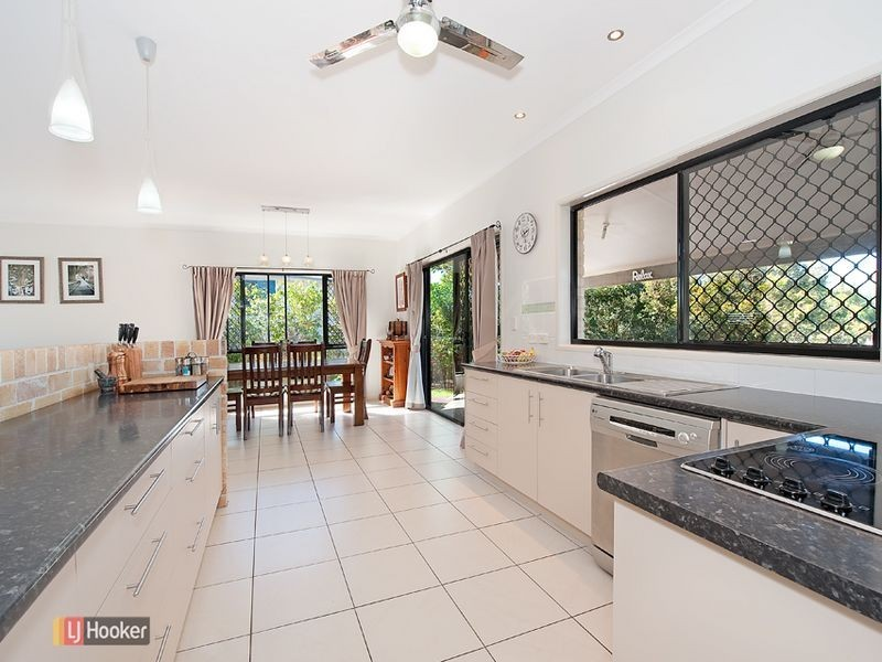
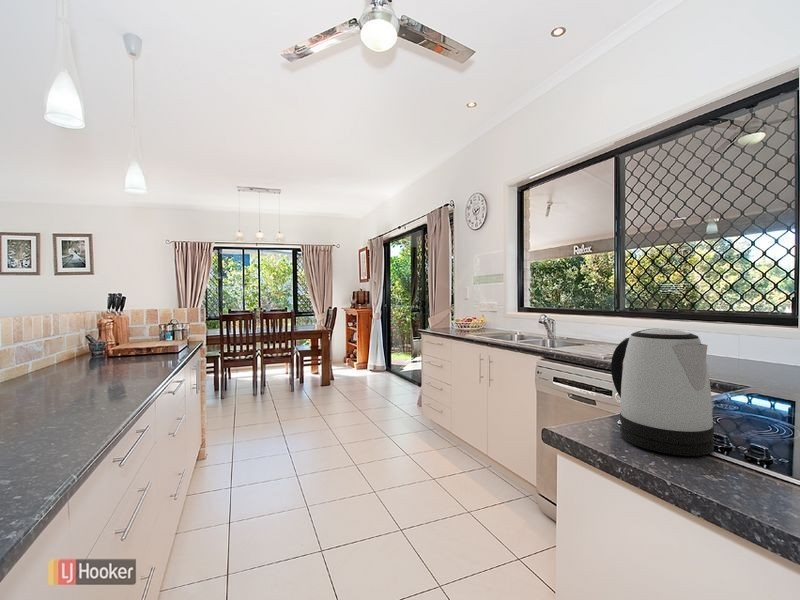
+ kettle [610,327,715,457]
